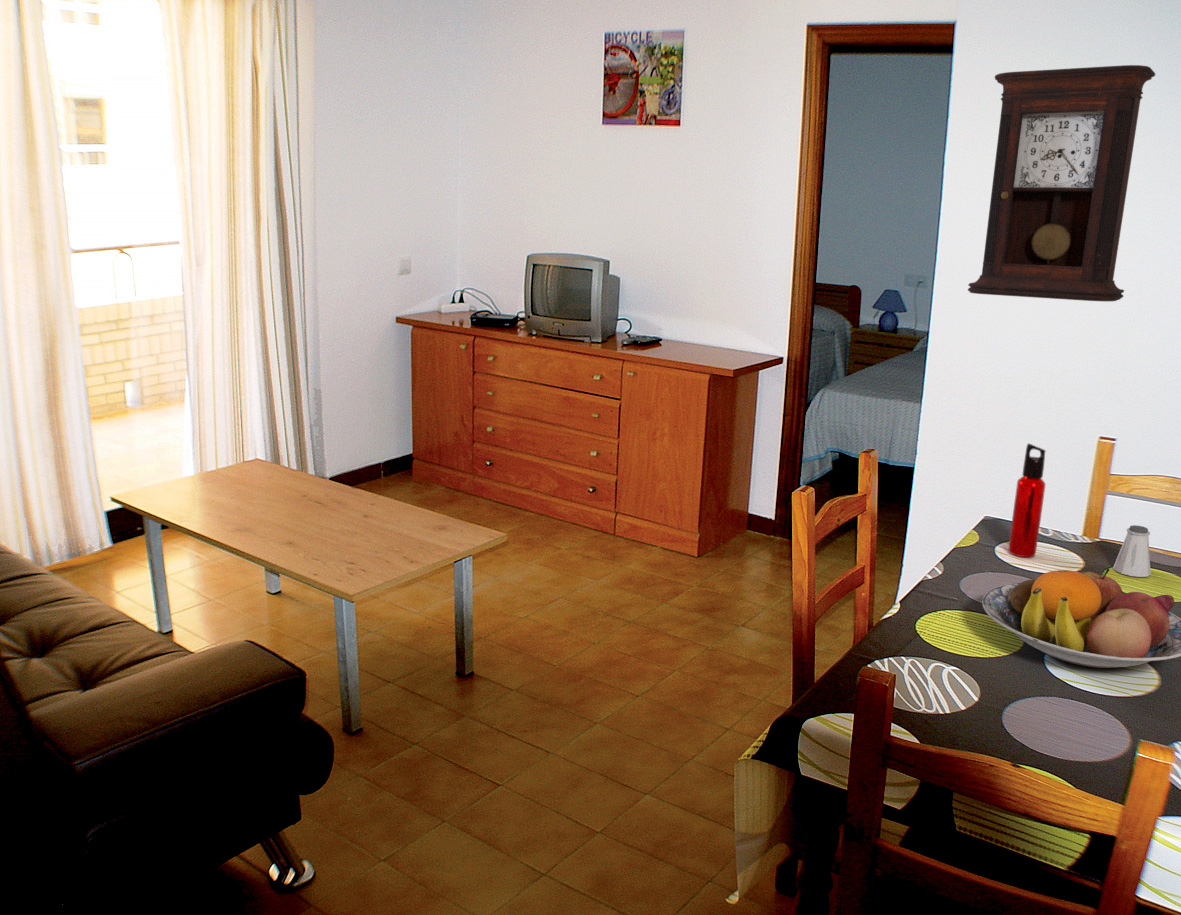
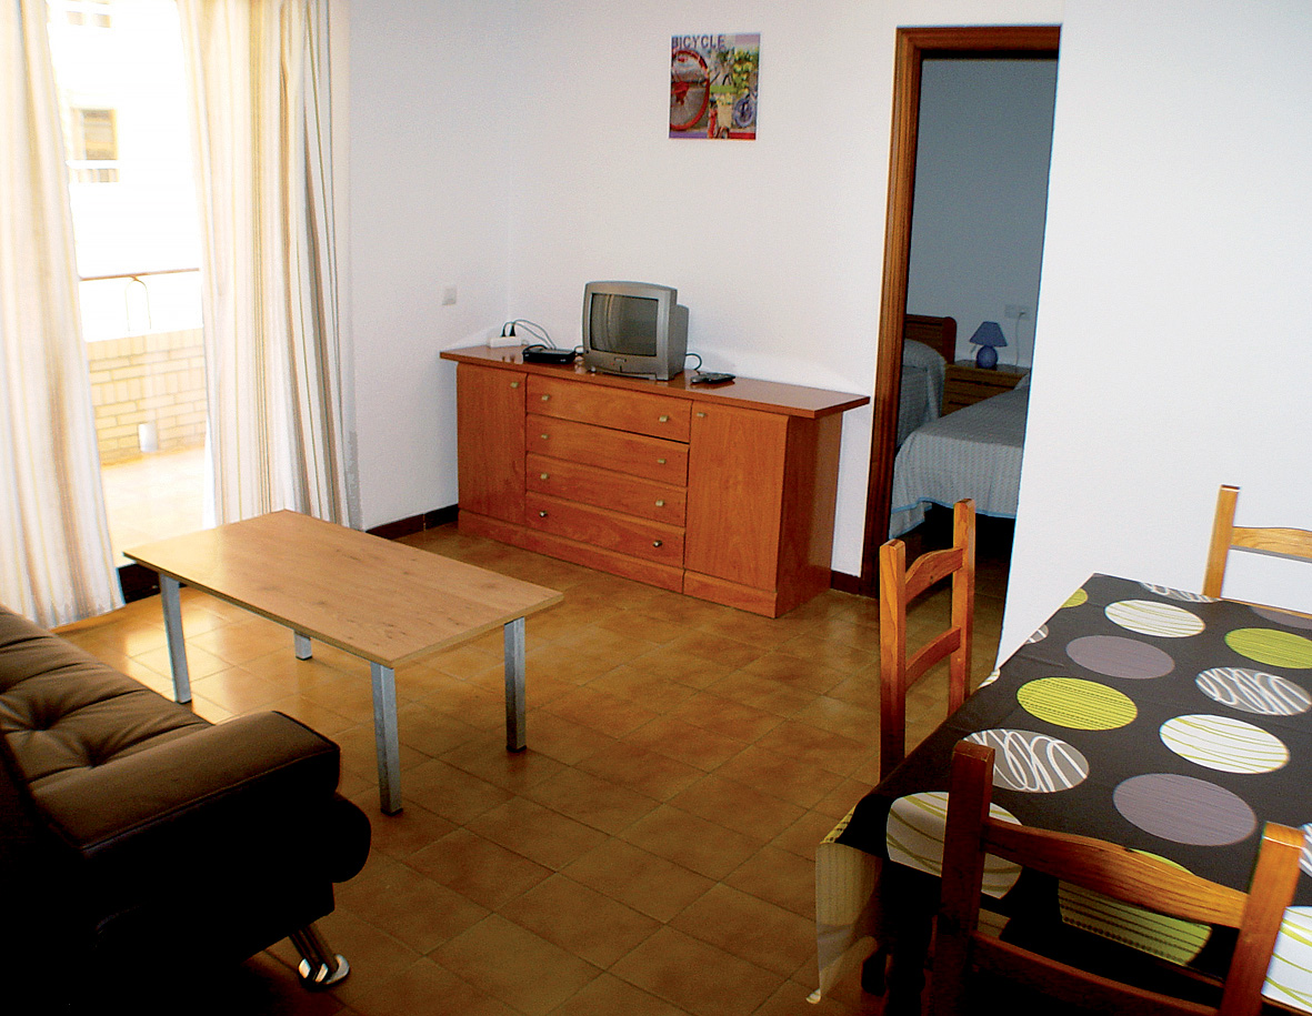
- saltshaker [1112,524,1152,578]
- fruit bowl [981,567,1181,669]
- water bottle [1007,442,1046,558]
- pendulum clock [967,64,1156,303]
